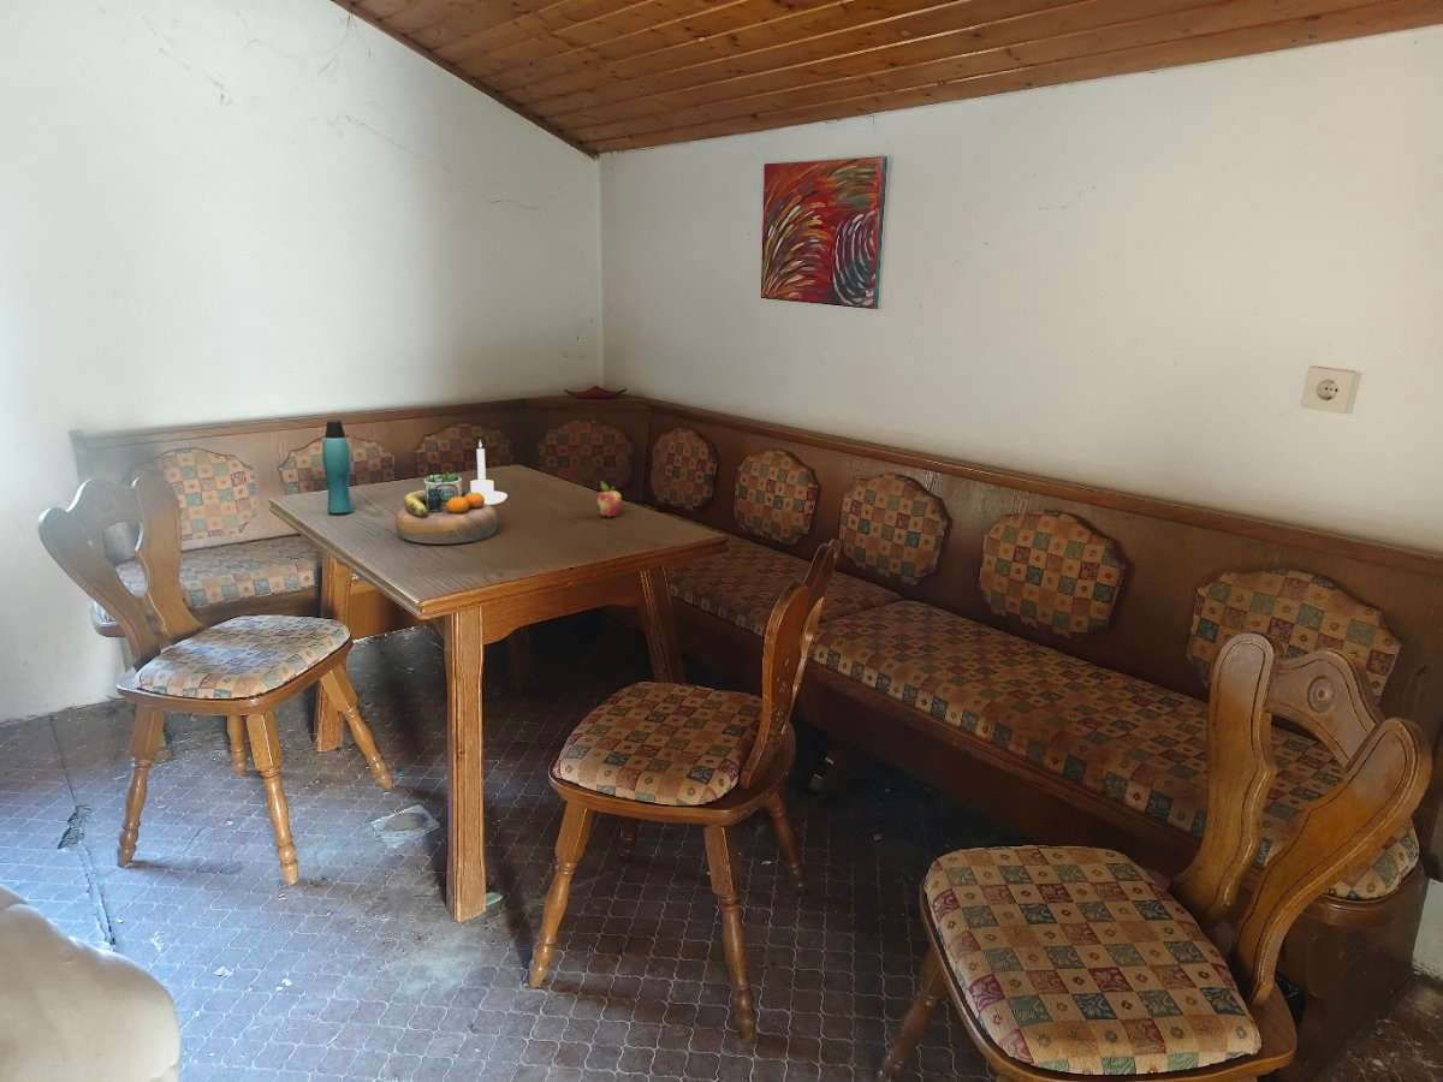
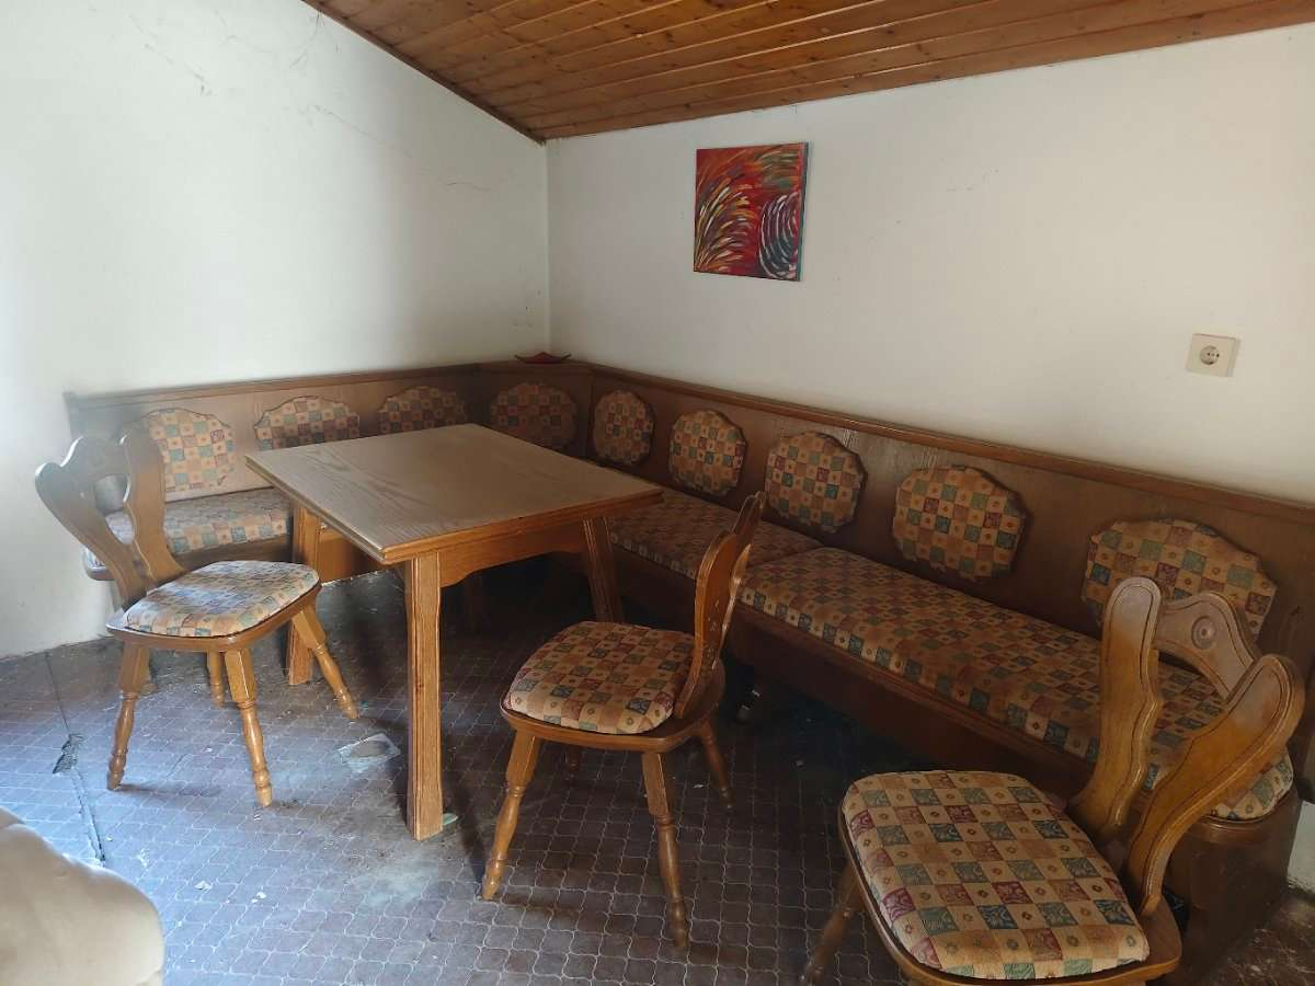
- bottle [321,418,354,516]
- fruit [595,480,623,518]
- candle holder [469,439,509,505]
- decorative bowl [394,471,499,545]
